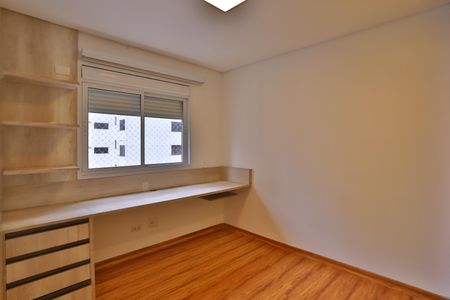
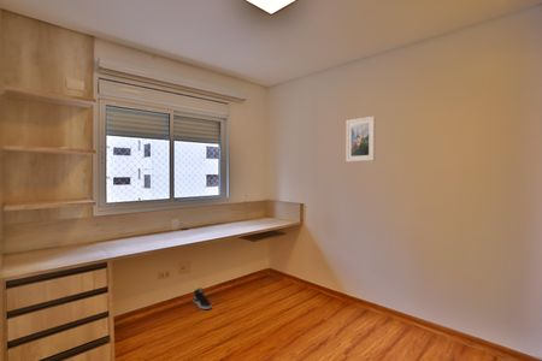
+ sneaker [192,286,213,310]
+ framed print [344,116,376,162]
